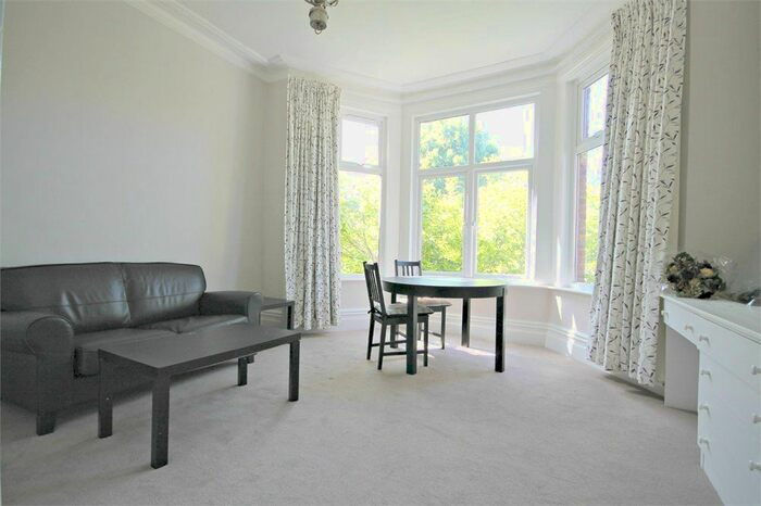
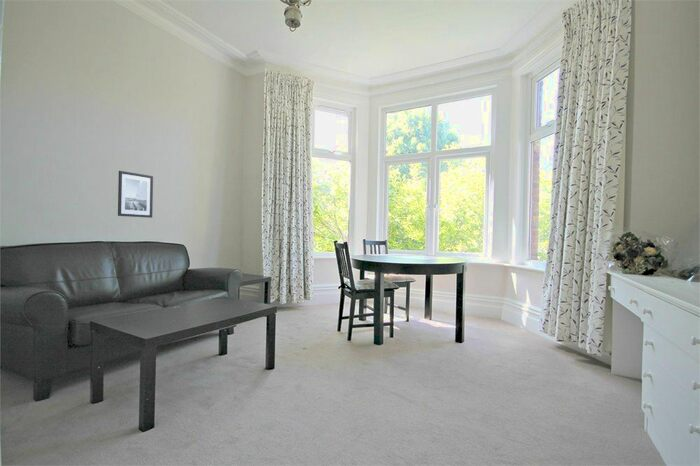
+ wall art [117,170,154,219]
